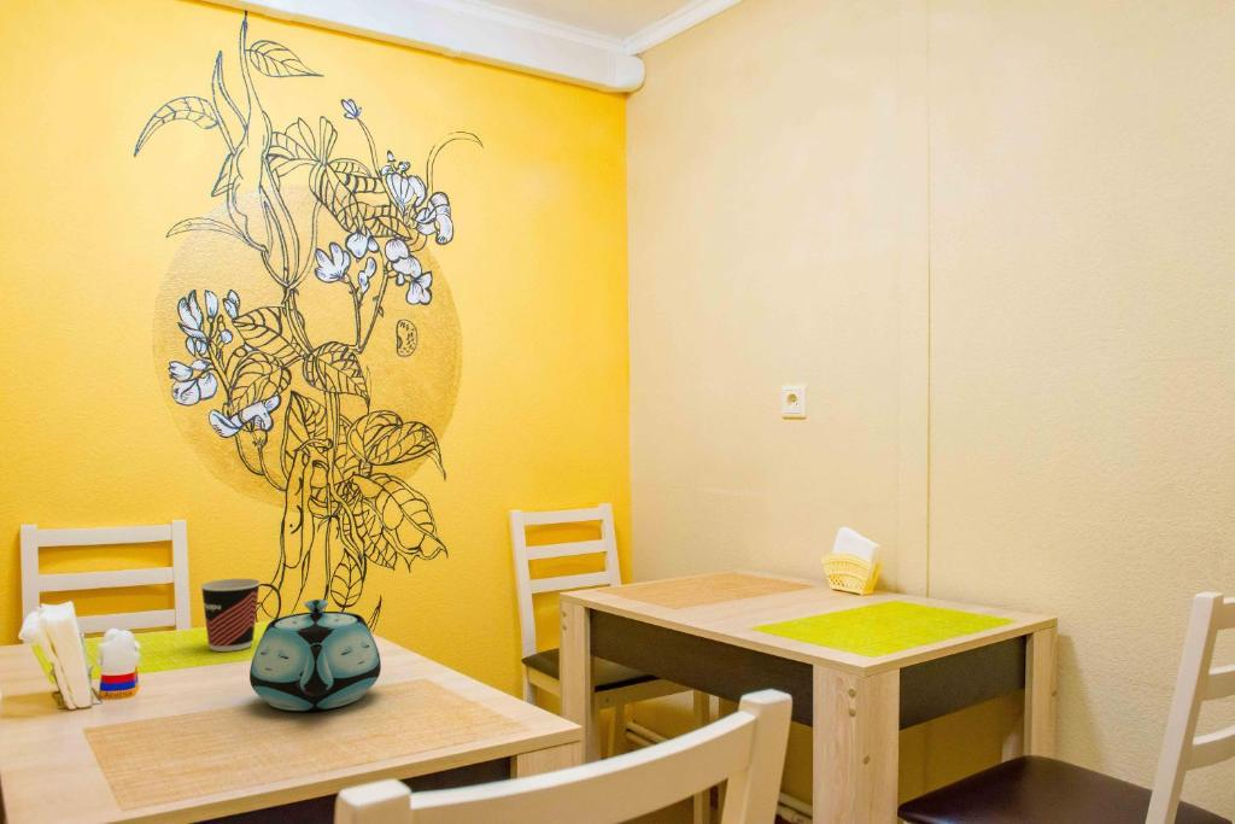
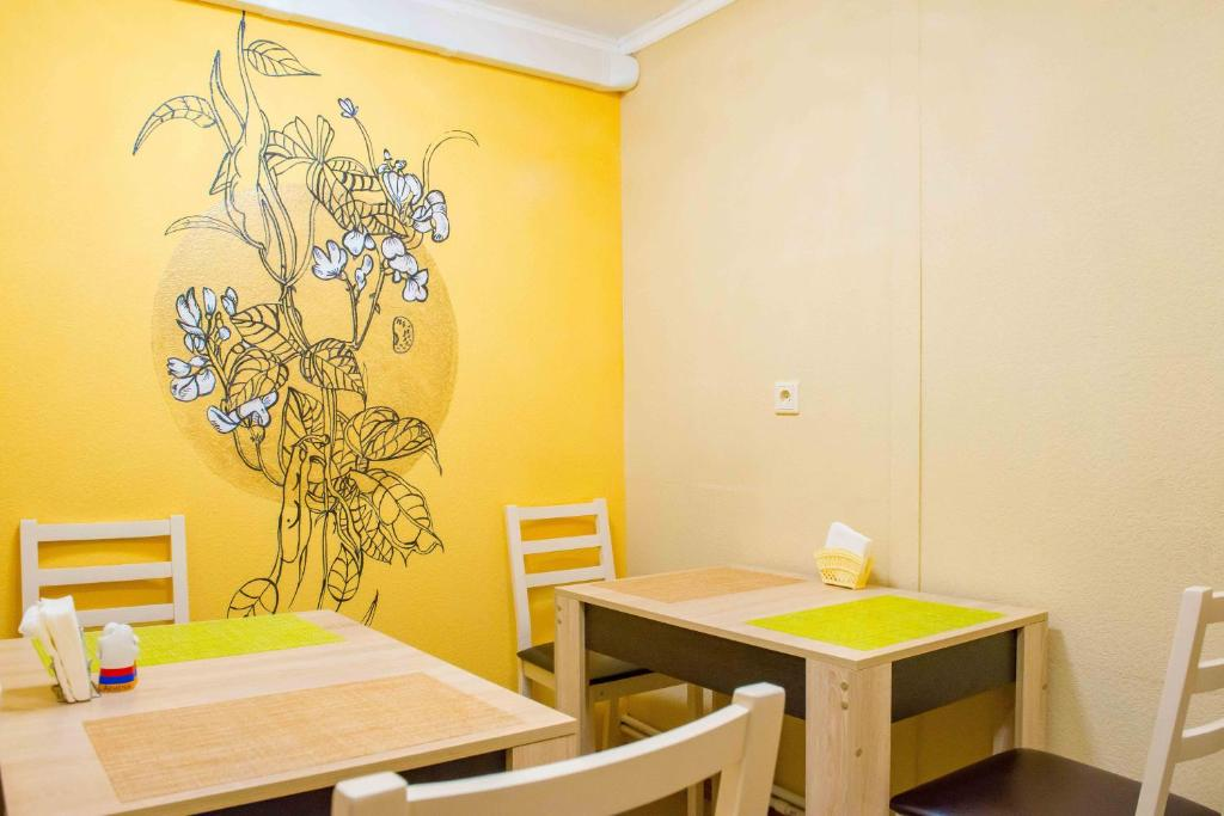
- cup [199,578,262,653]
- teapot [248,598,382,712]
